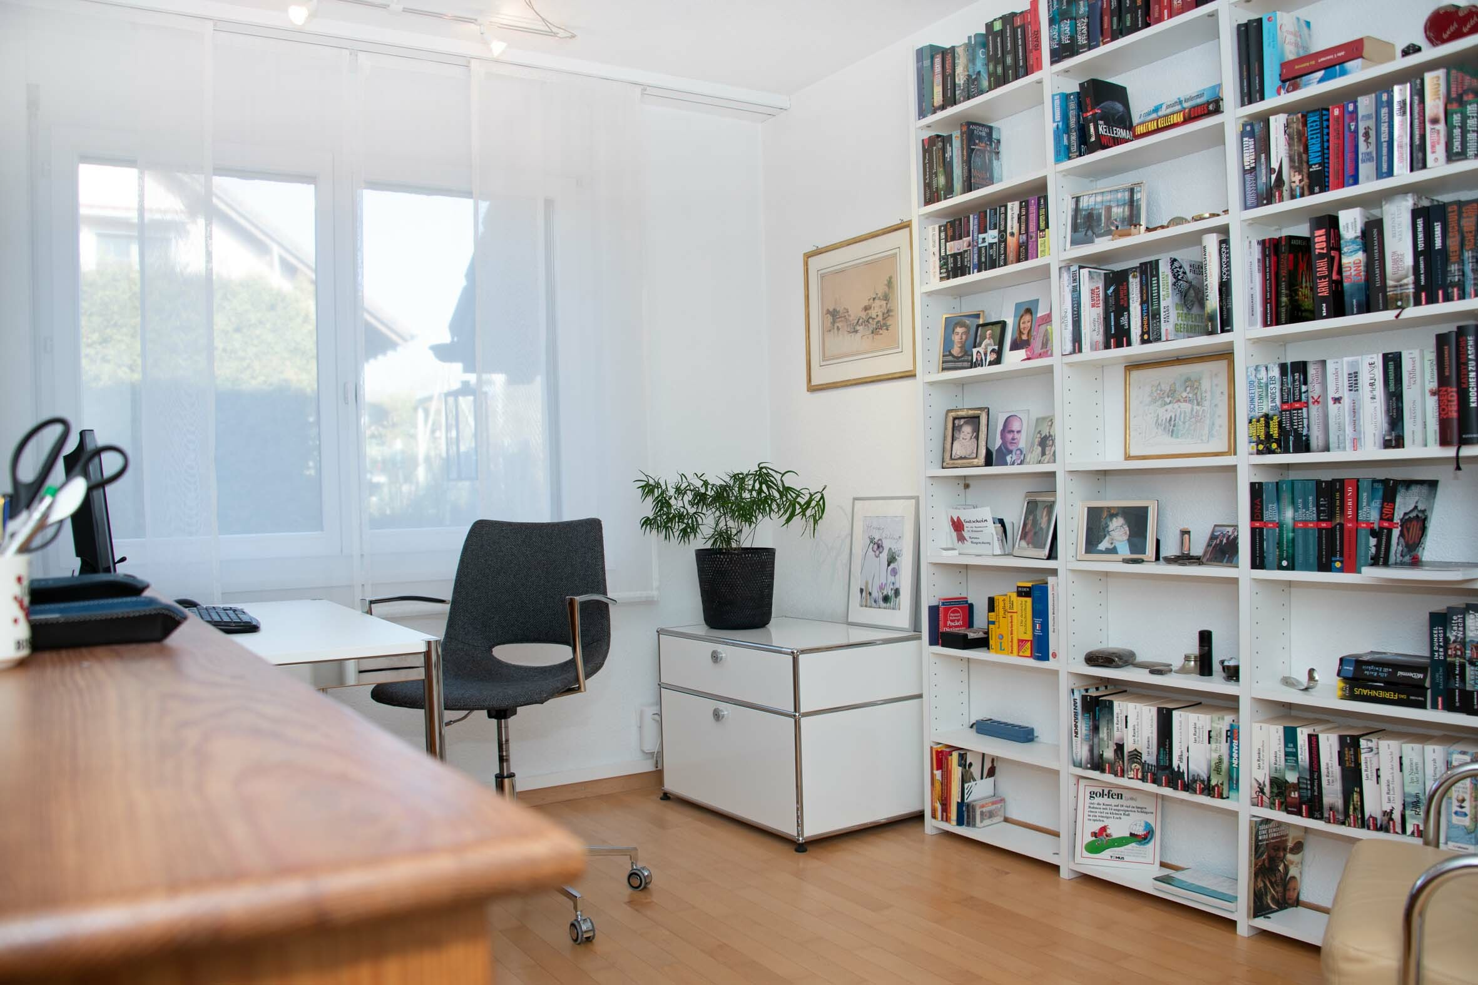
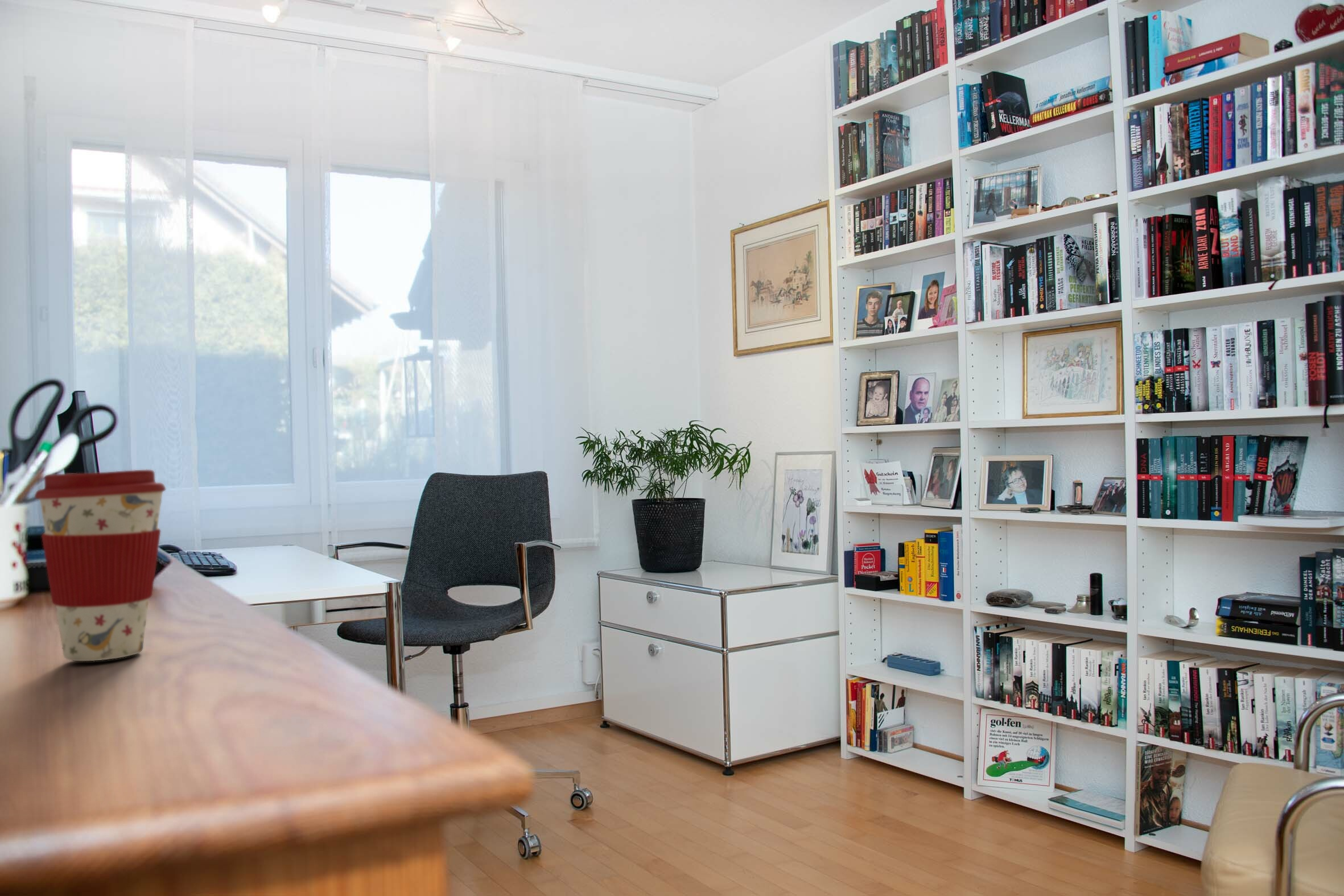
+ coffee cup [34,469,166,662]
